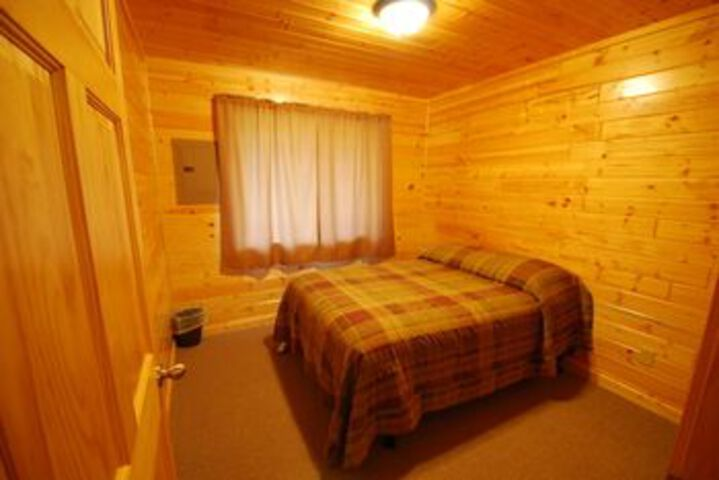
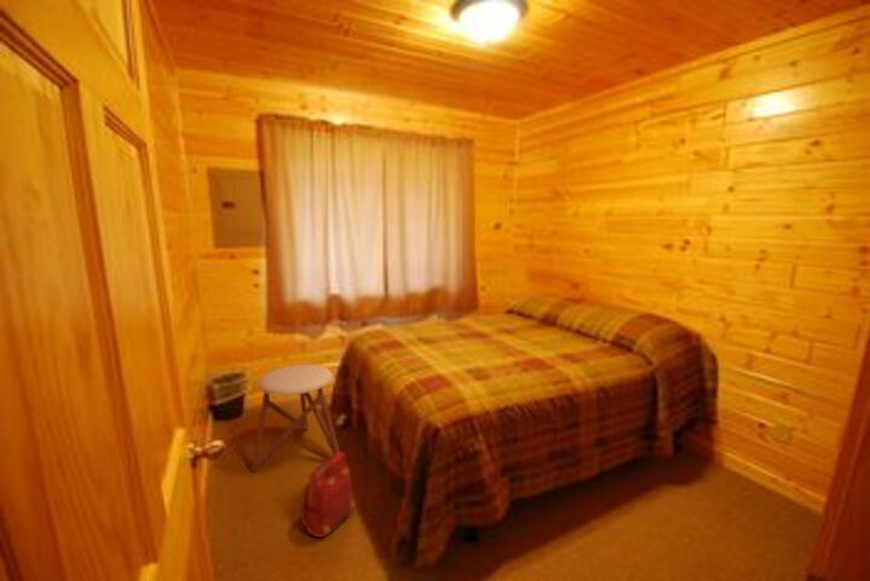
+ backpack [299,451,356,539]
+ stool [250,363,341,472]
